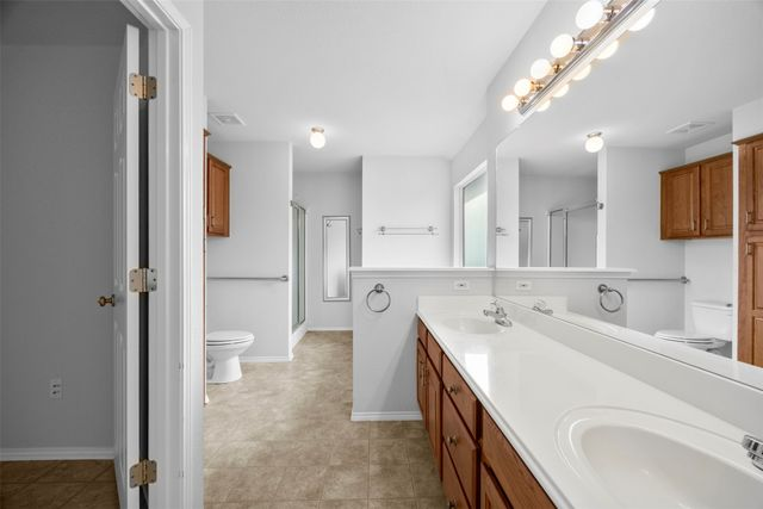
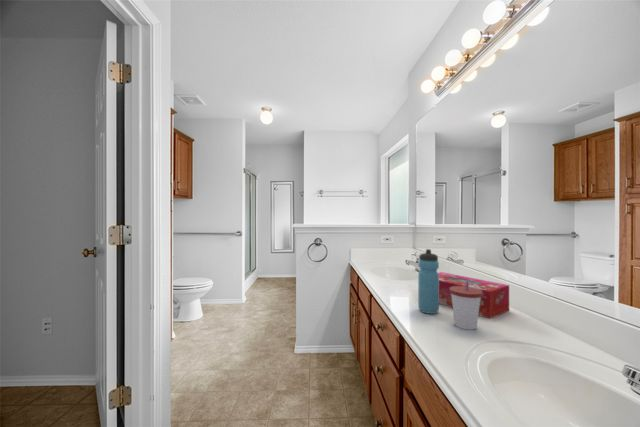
+ water bottle [417,248,440,315]
+ tissue box [438,271,510,320]
+ cup [449,281,482,331]
